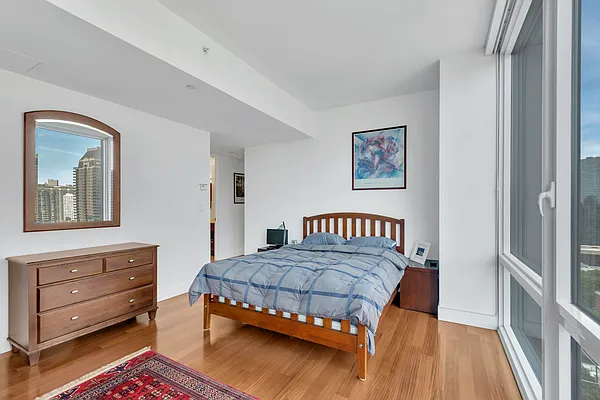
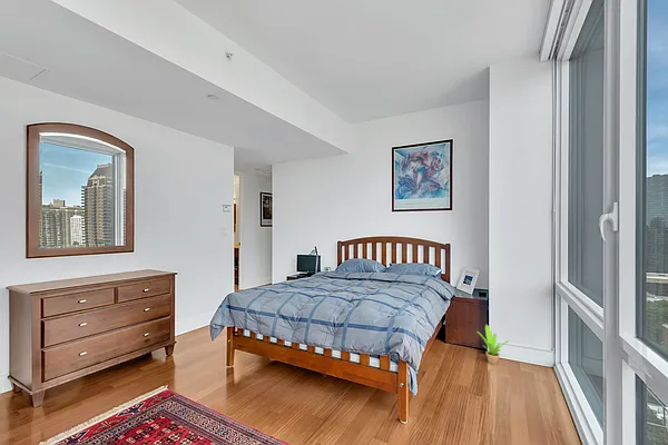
+ potted plant [475,324,511,366]
